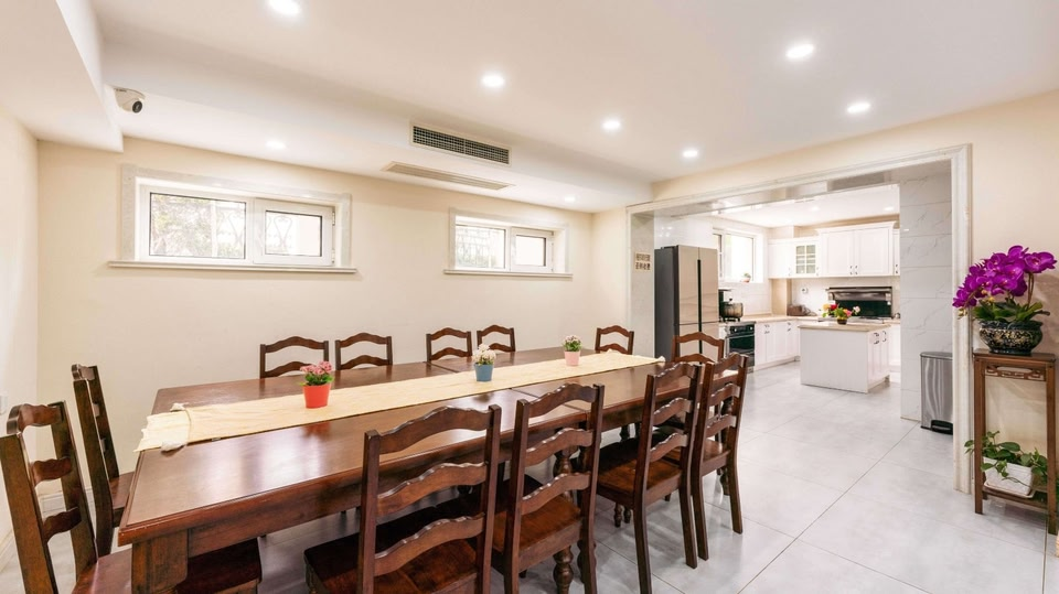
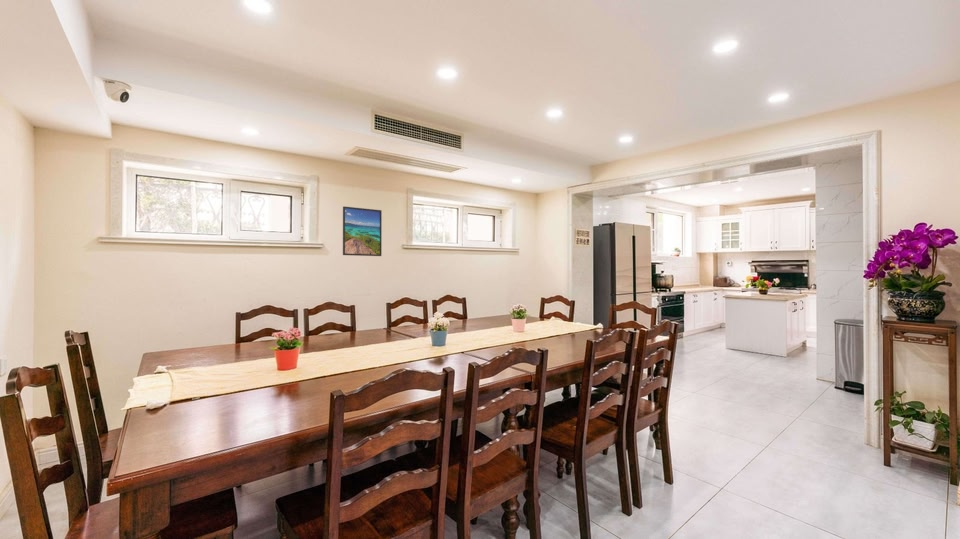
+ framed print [342,206,383,257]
